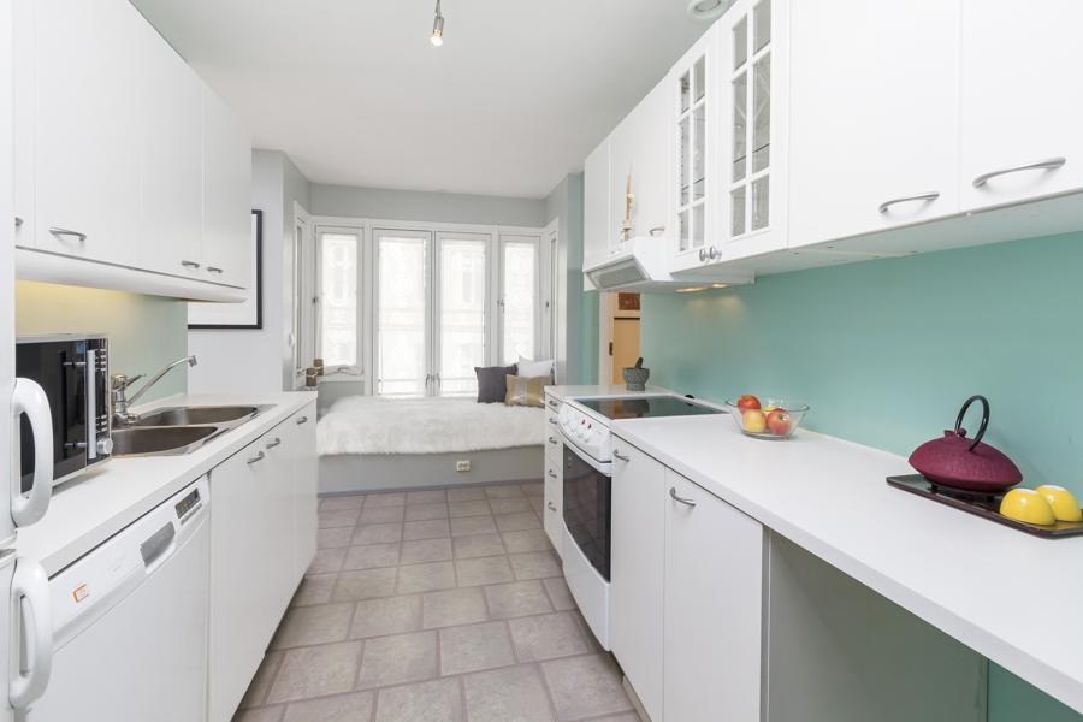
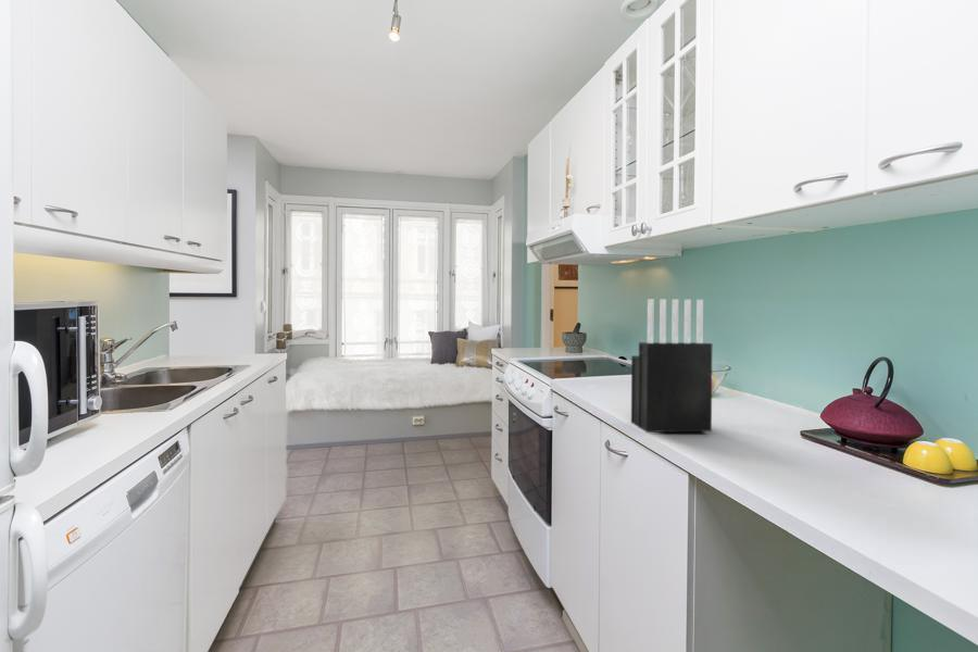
+ knife block [630,298,713,434]
